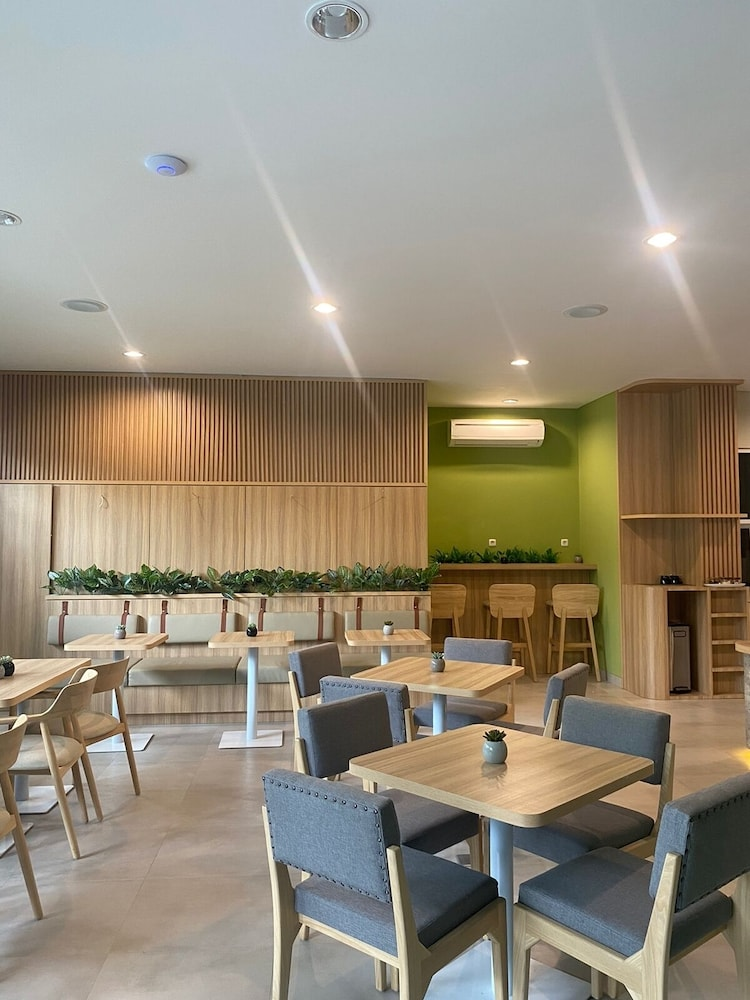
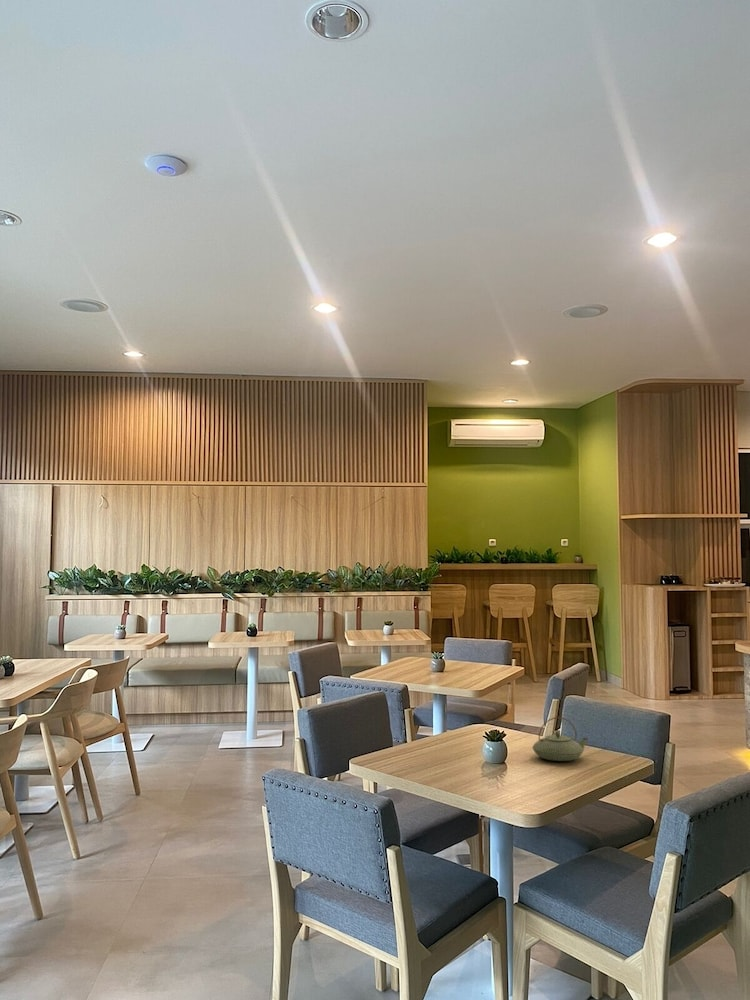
+ teapot [532,716,589,762]
